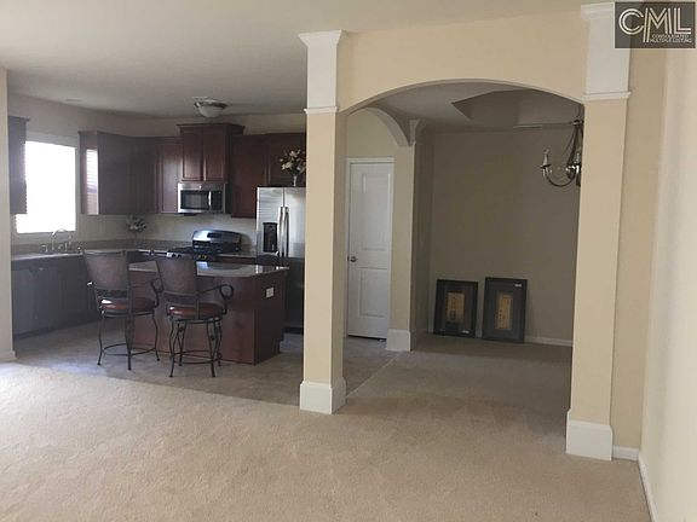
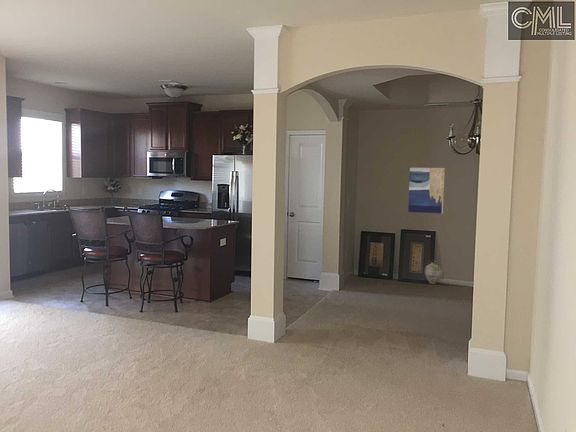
+ ceramic jug [424,260,443,285]
+ wall art [407,167,446,214]
